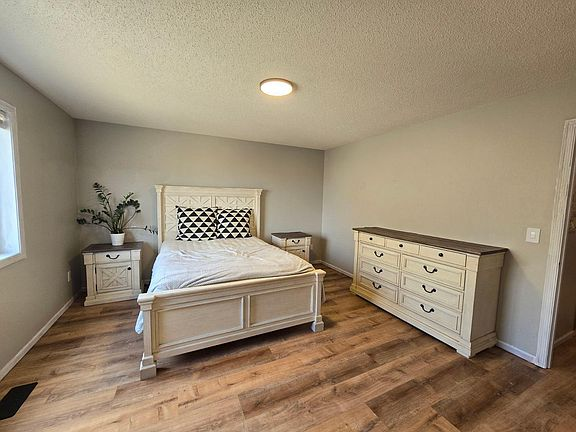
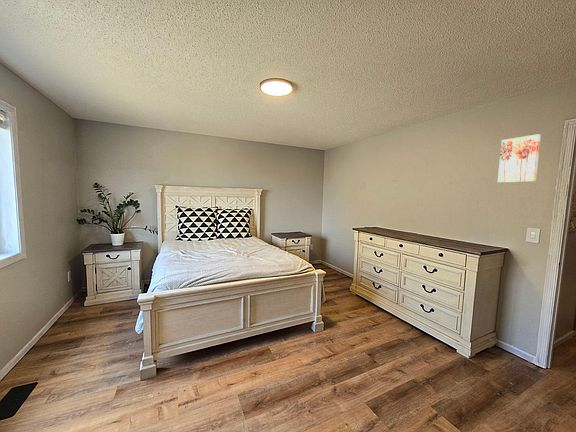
+ wall art [497,133,542,184]
